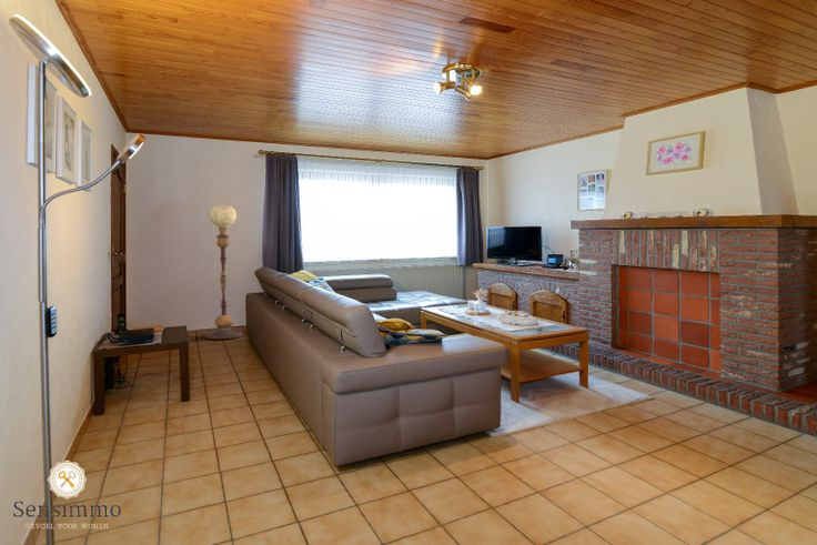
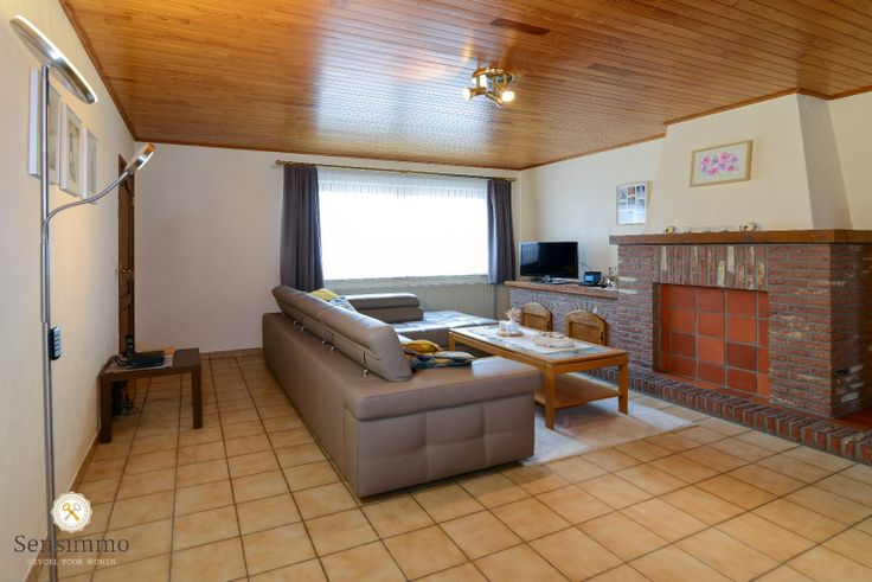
- floor lamp [204,204,243,340]
